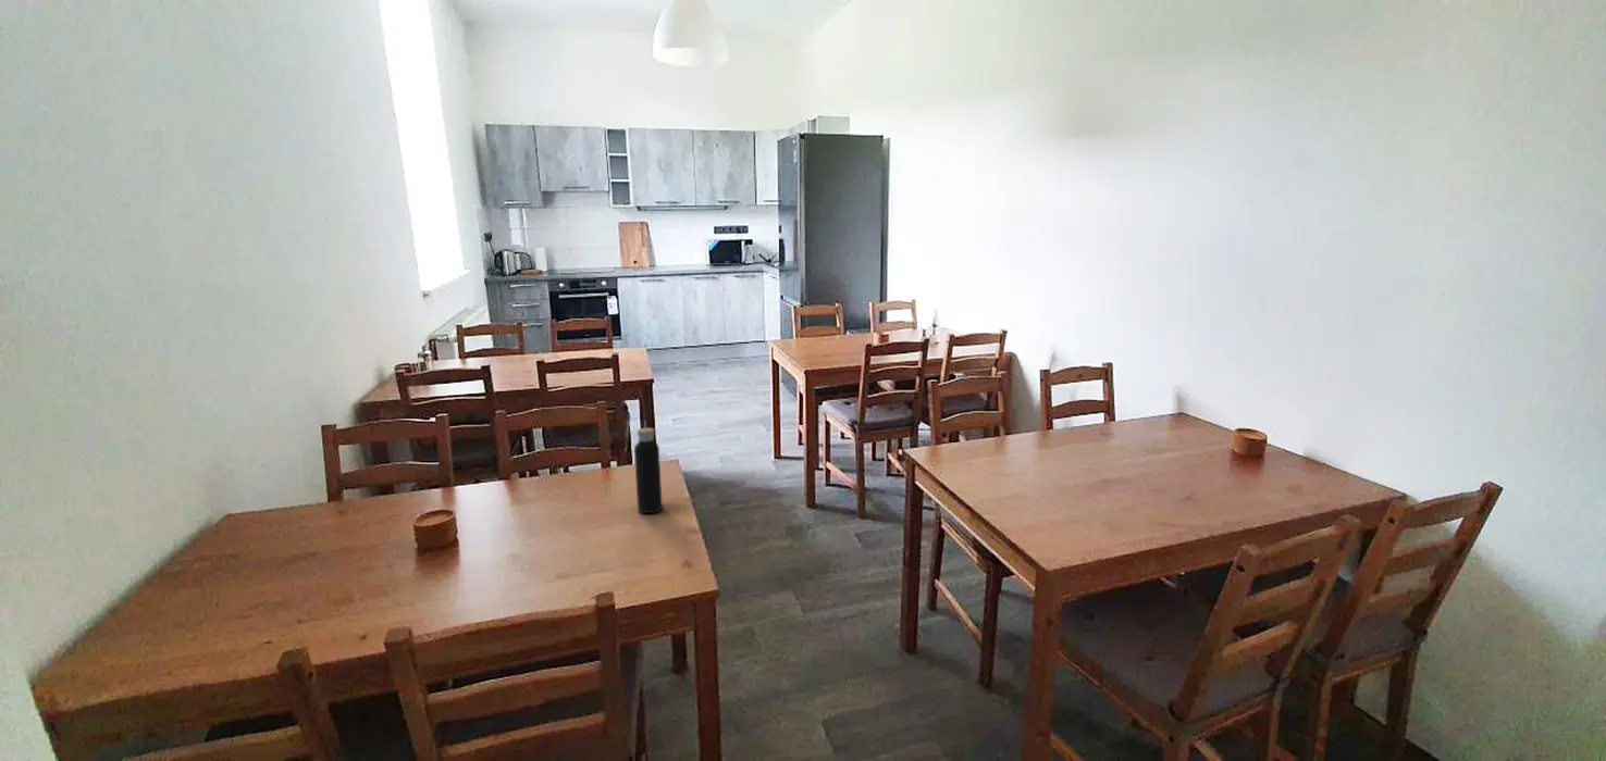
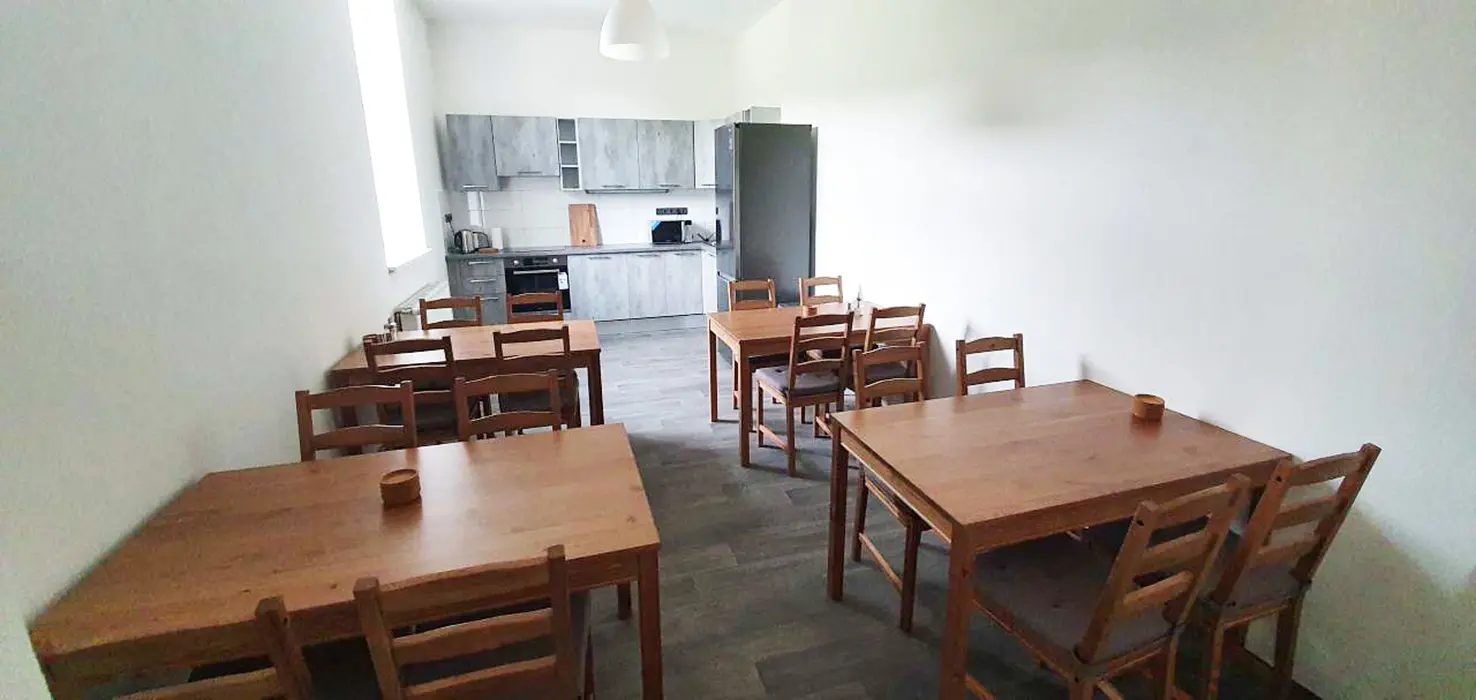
- water bottle [633,421,664,514]
